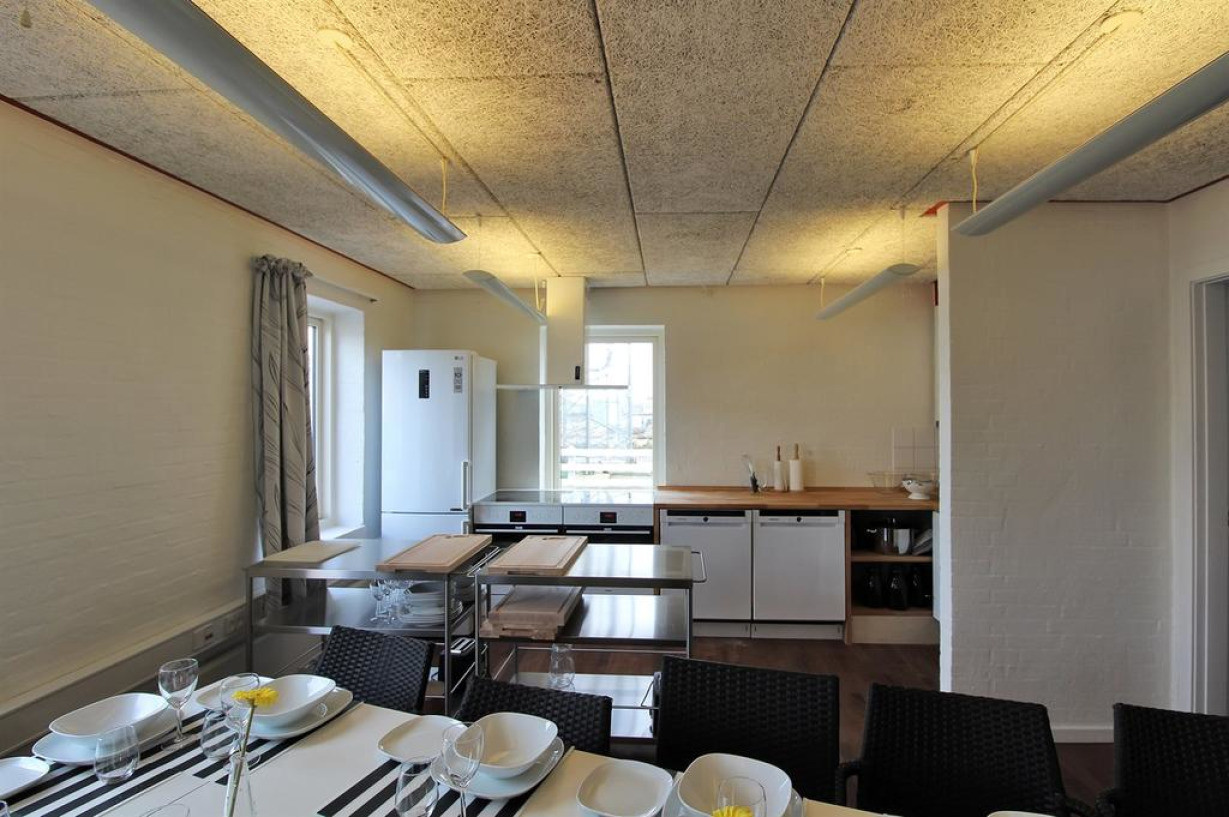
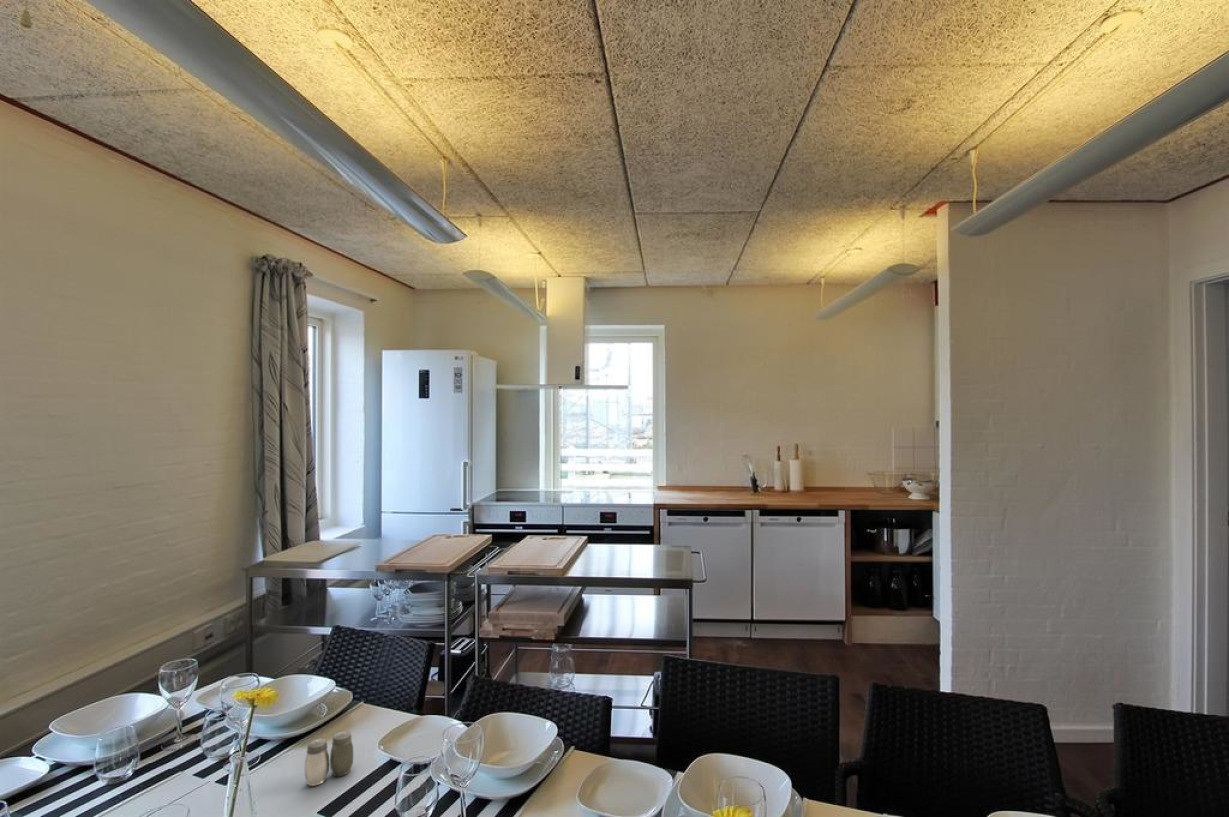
+ salt and pepper shaker [304,730,354,787]
